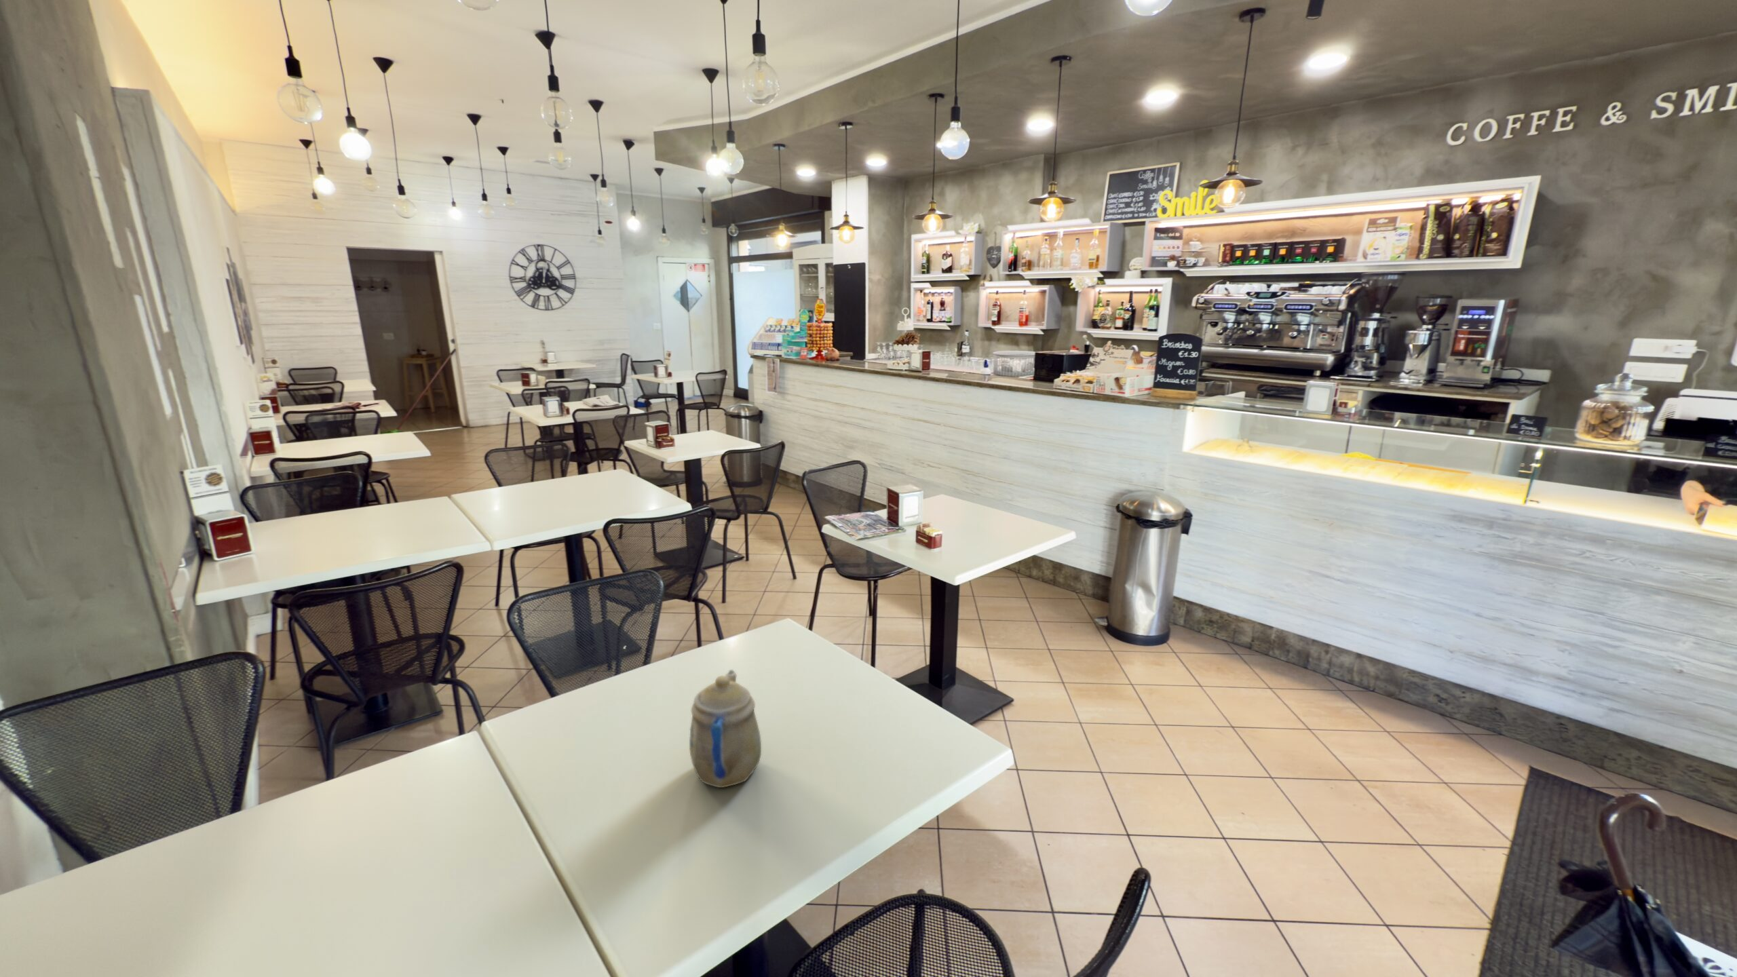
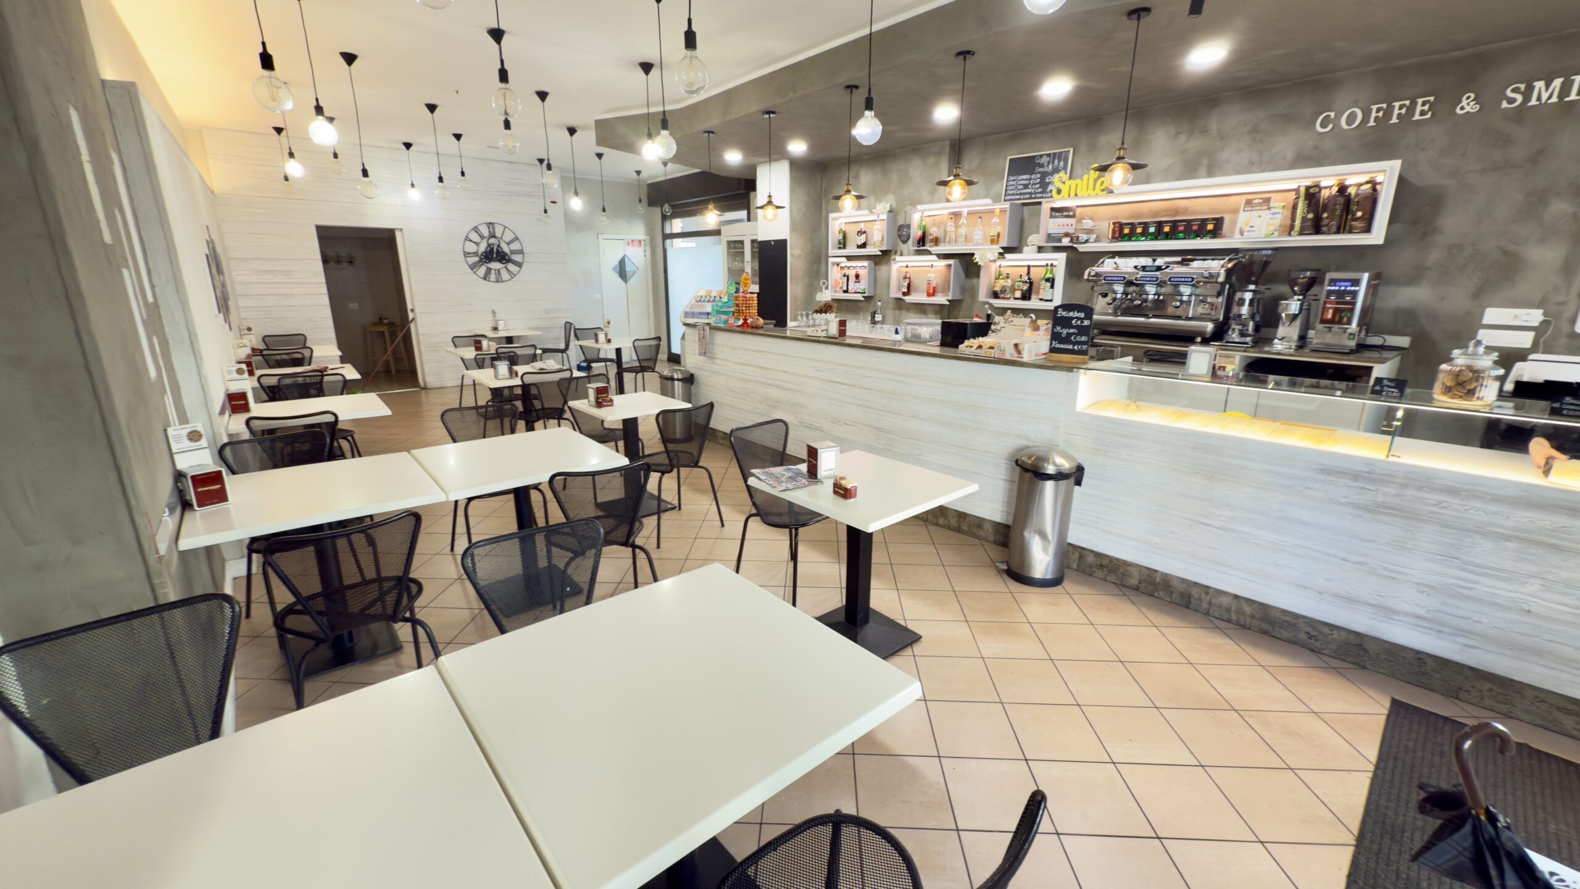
- teapot [688,669,762,789]
